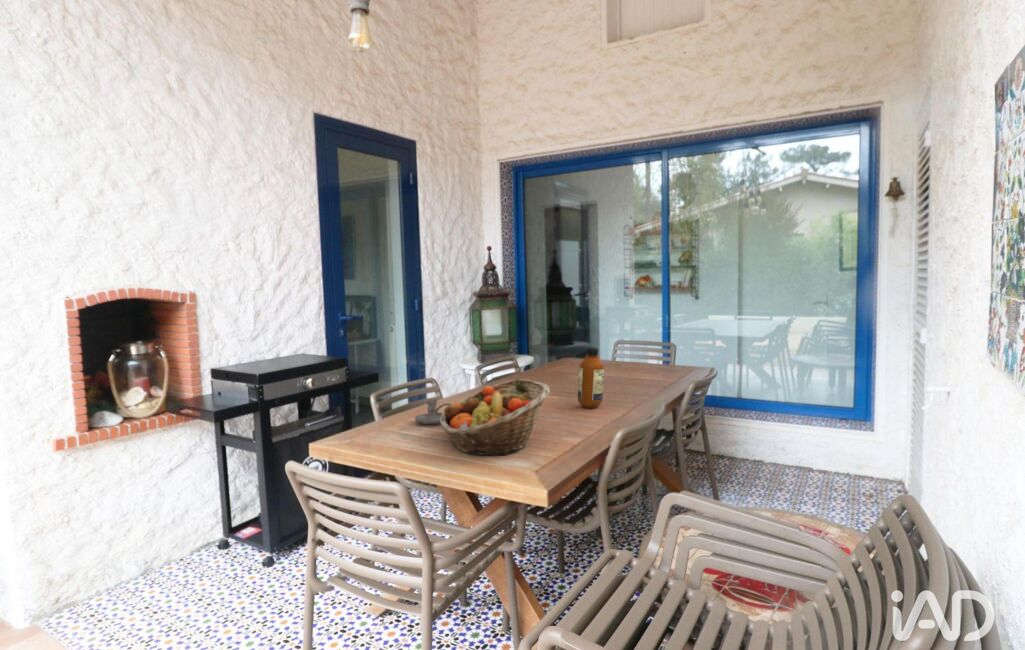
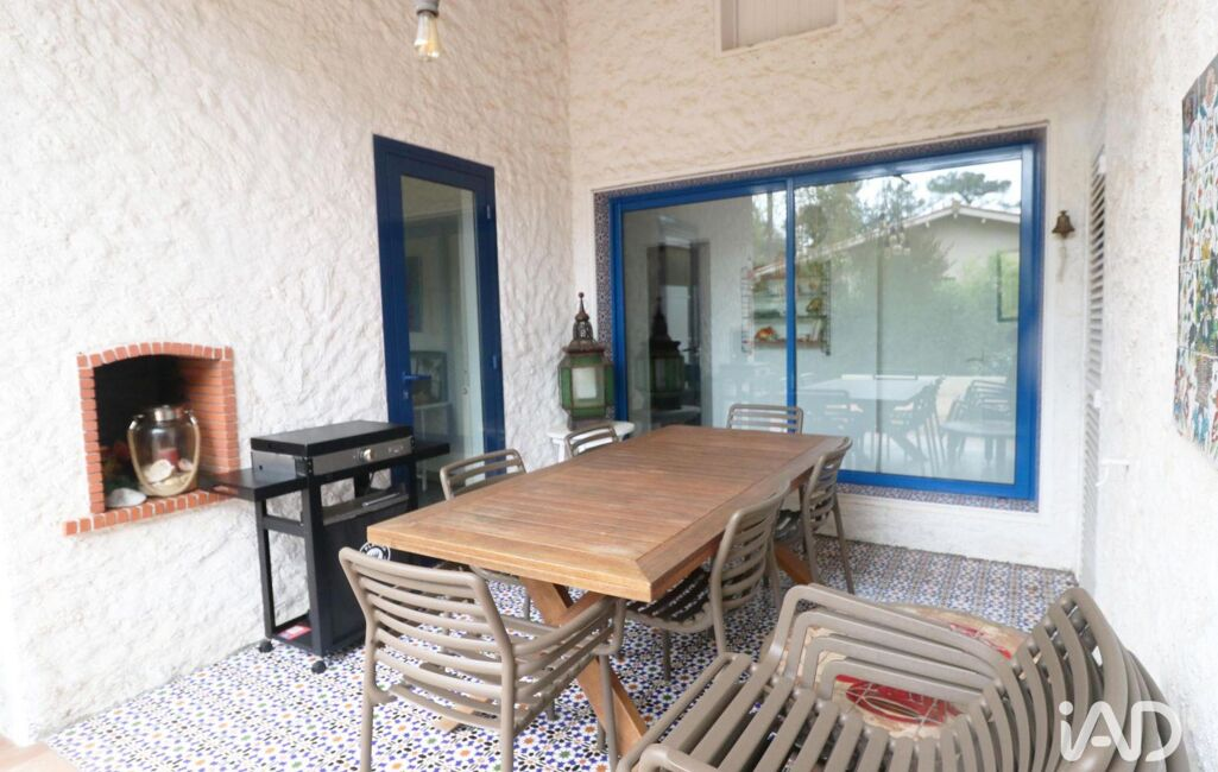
- fruit basket [440,378,551,456]
- bottle [577,346,605,409]
- candle holder [414,398,453,425]
